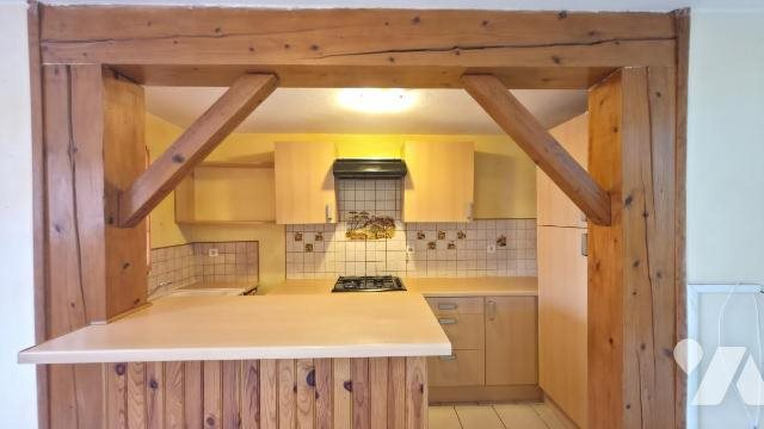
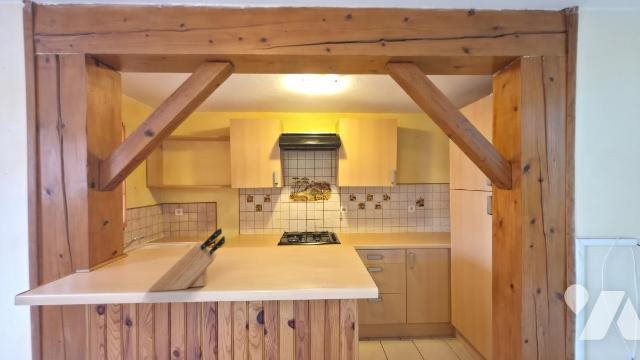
+ knife block [148,227,226,293]
